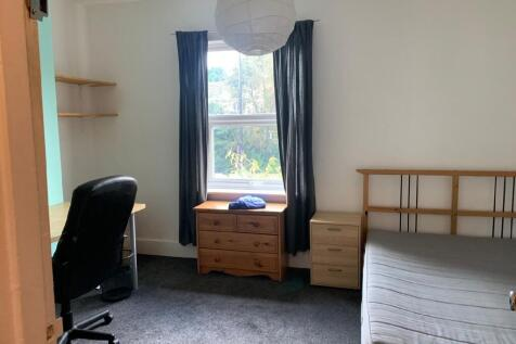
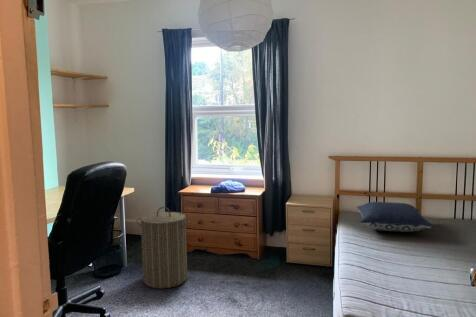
+ laundry hamper [135,206,191,289]
+ pillow [355,201,434,233]
